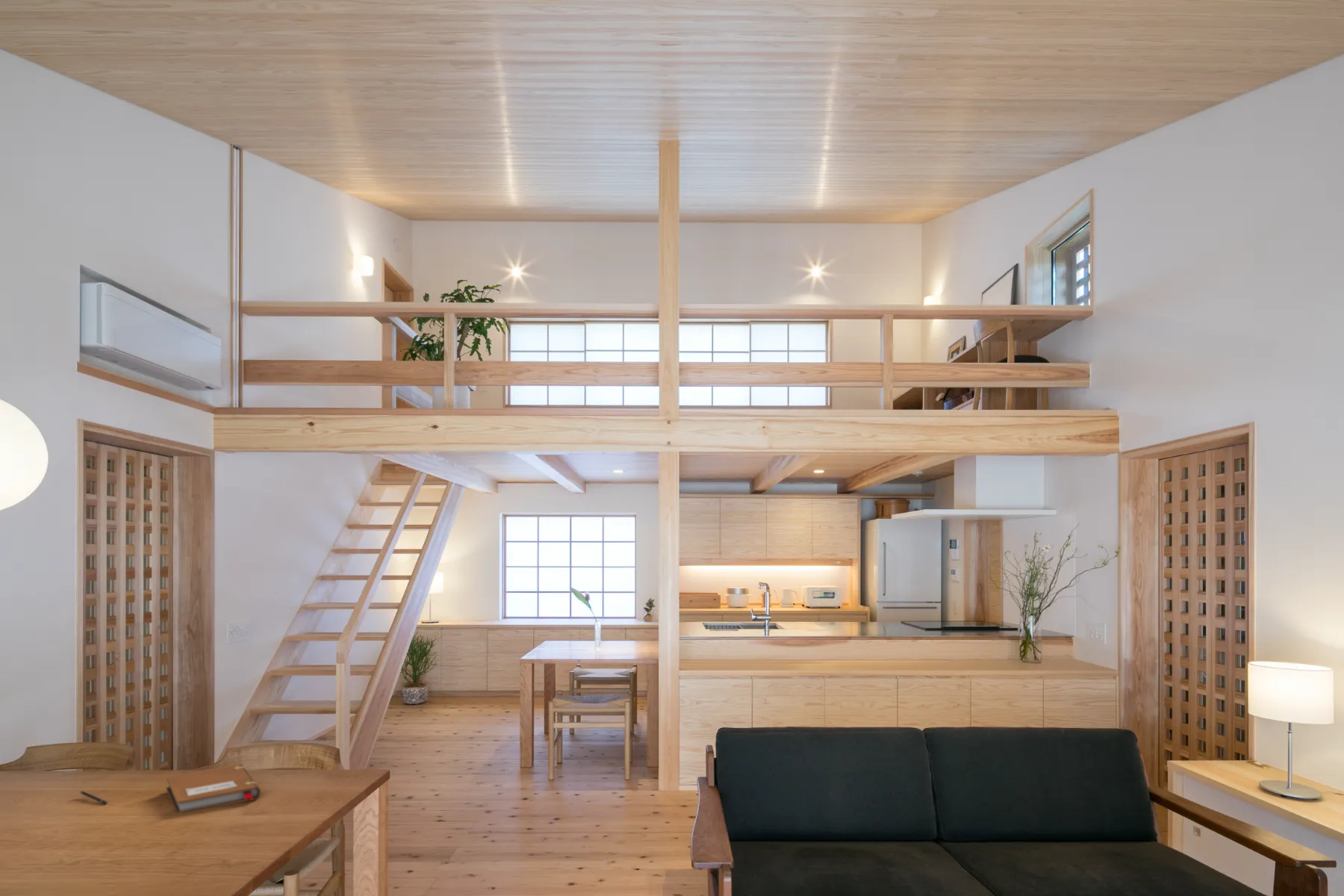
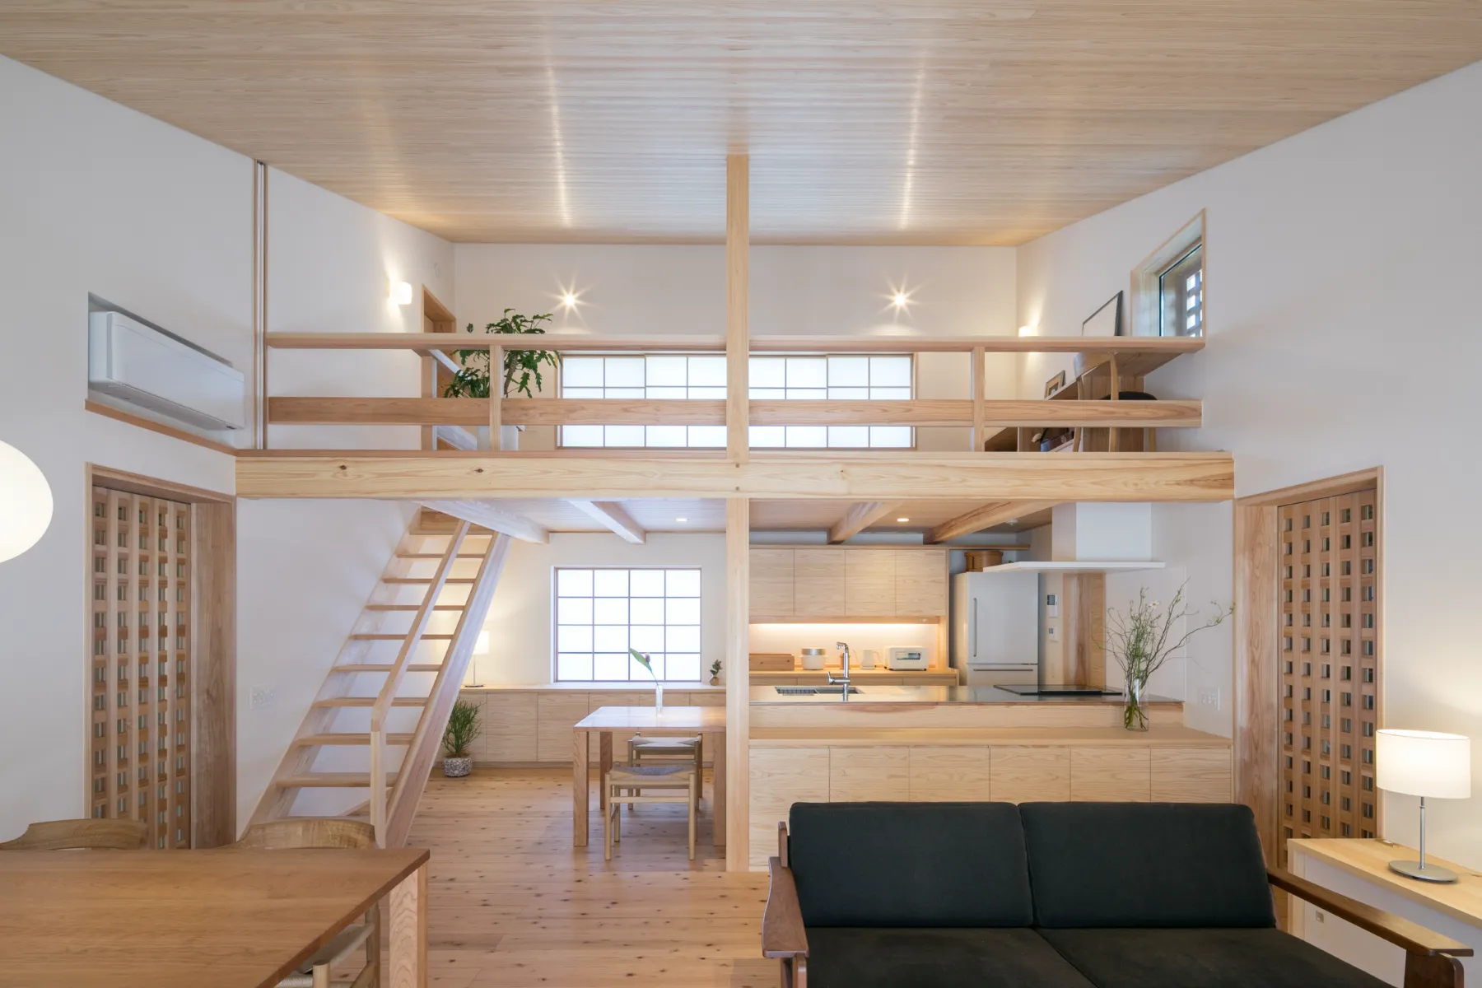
- notebook [165,763,261,813]
- pen [79,790,108,805]
